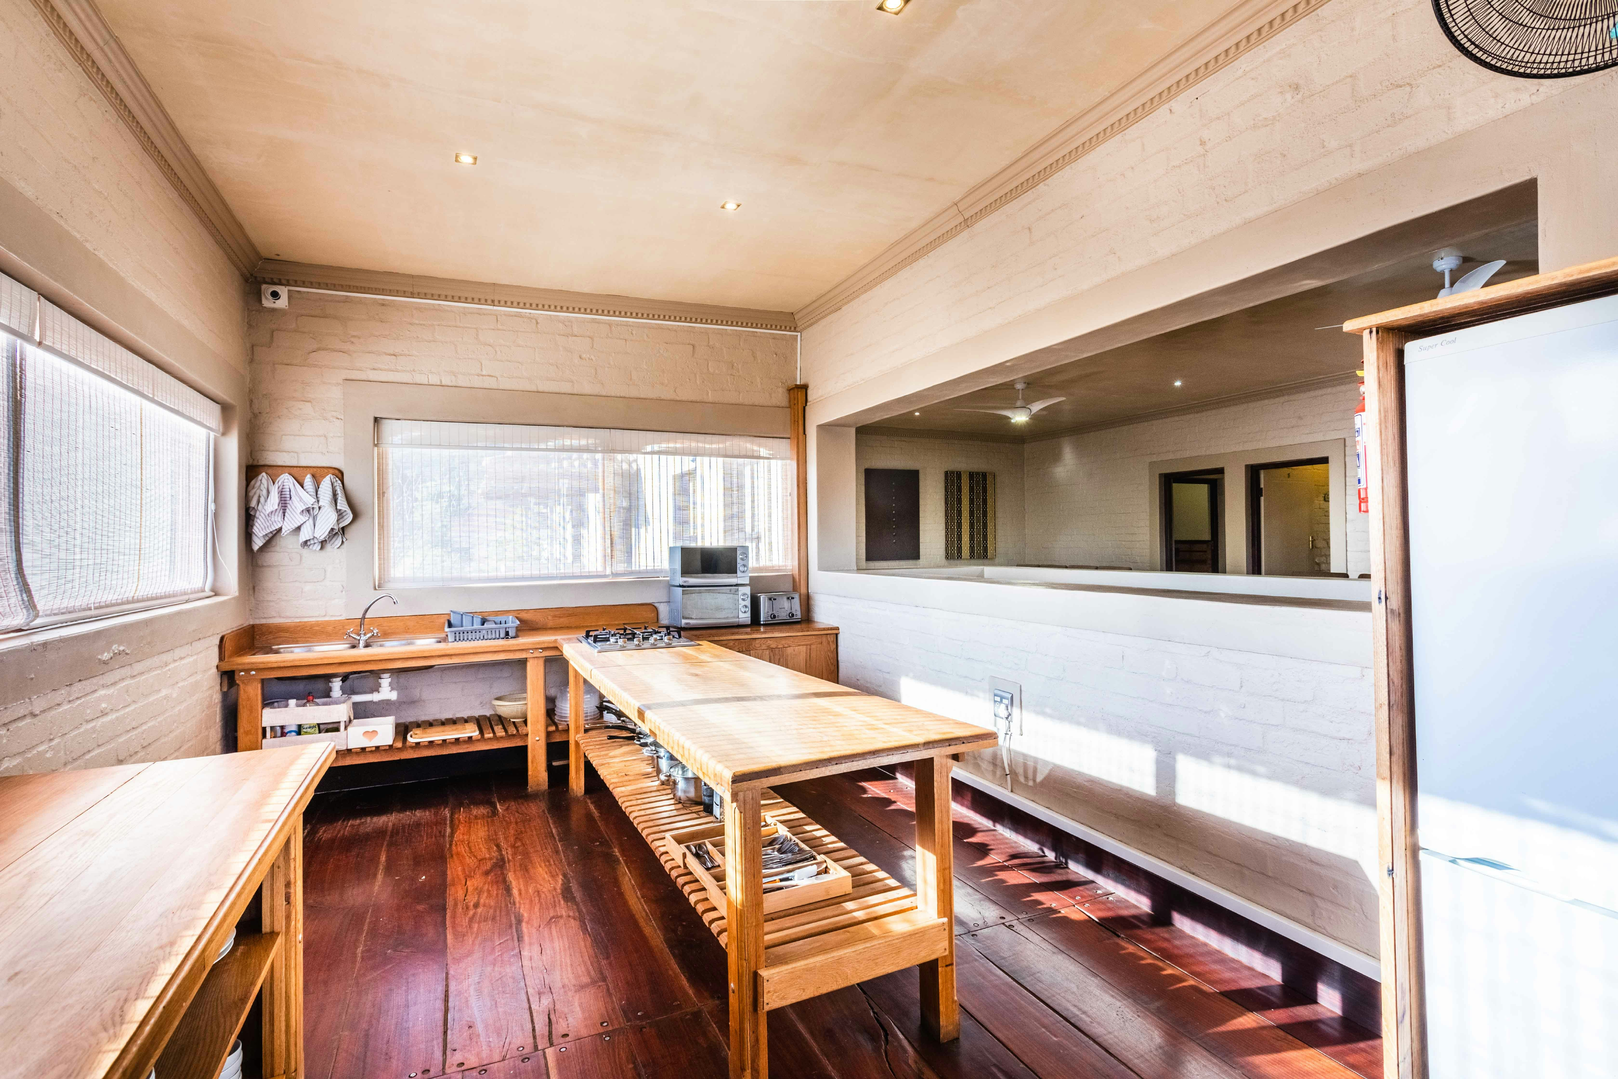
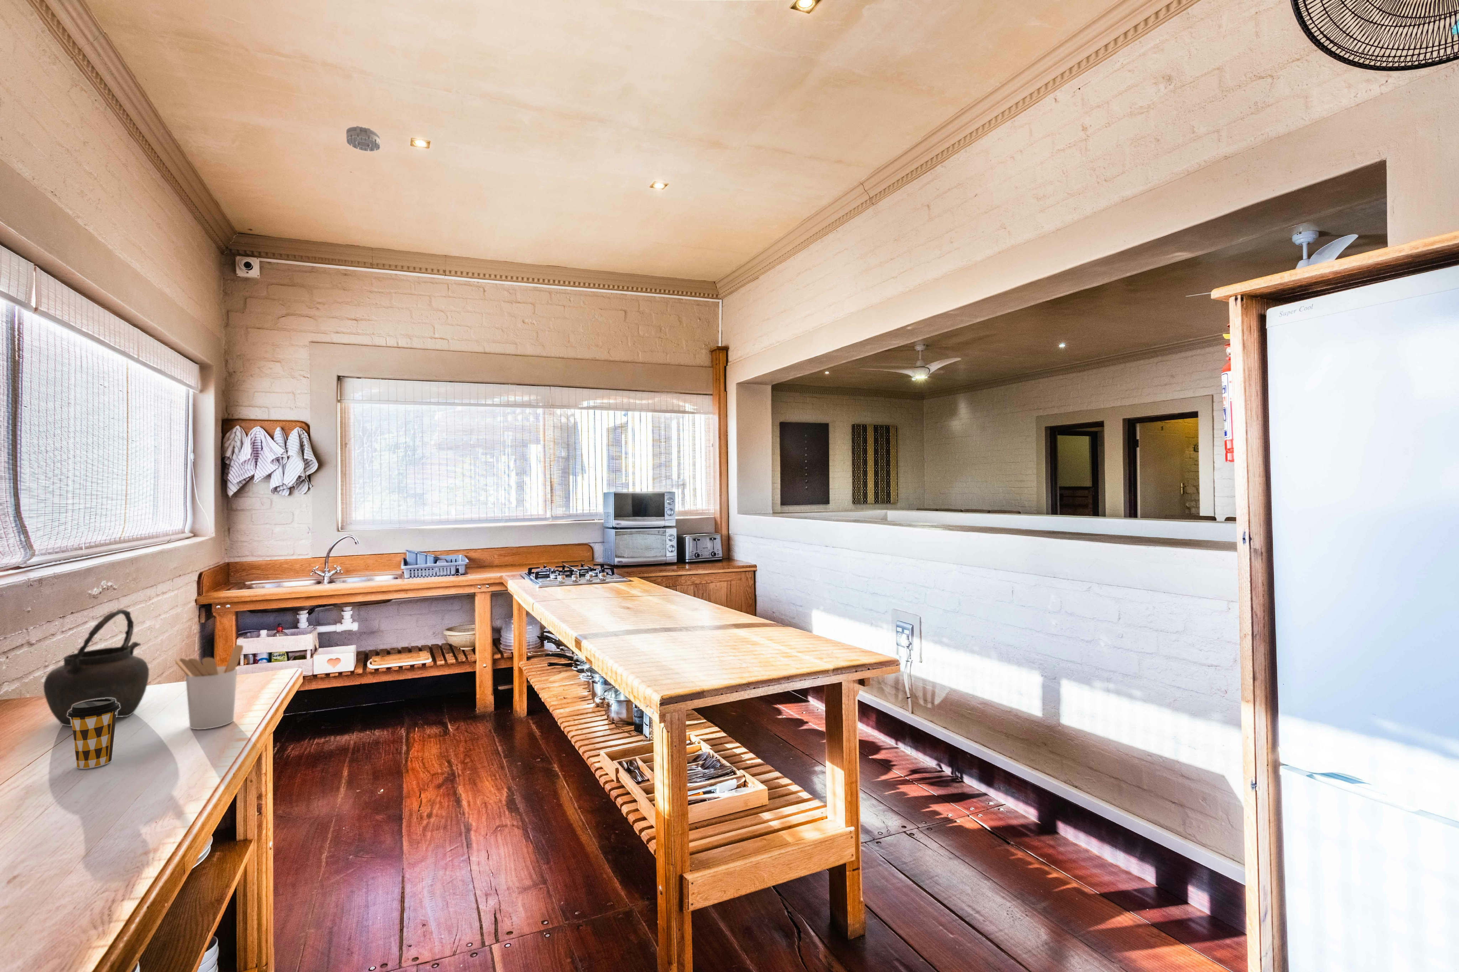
+ utensil holder [175,644,243,730]
+ kettle [43,609,149,727]
+ coffee cup [67,699,119,769]
+ smoke detector [346,126,381,152]
